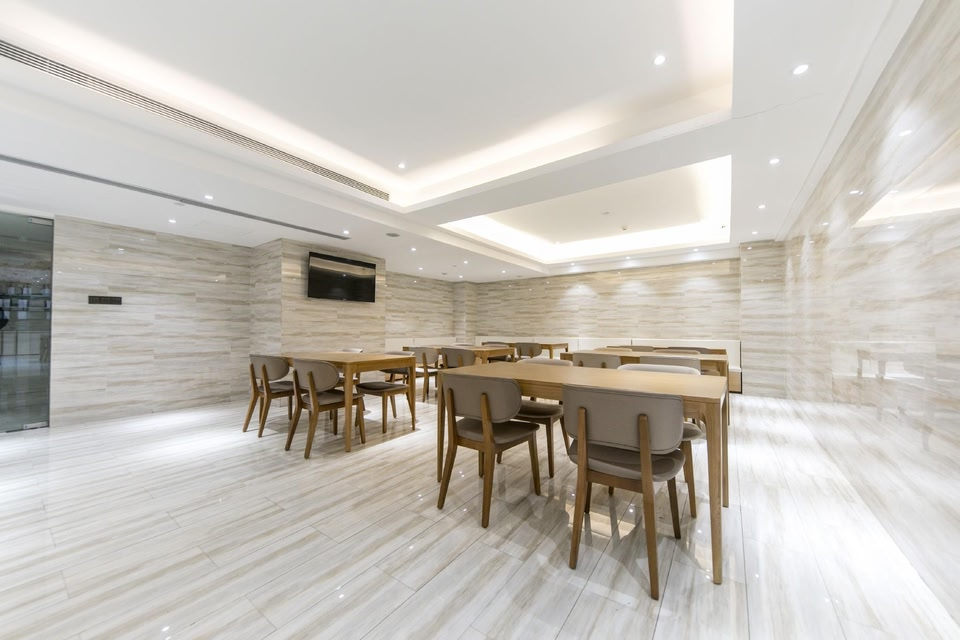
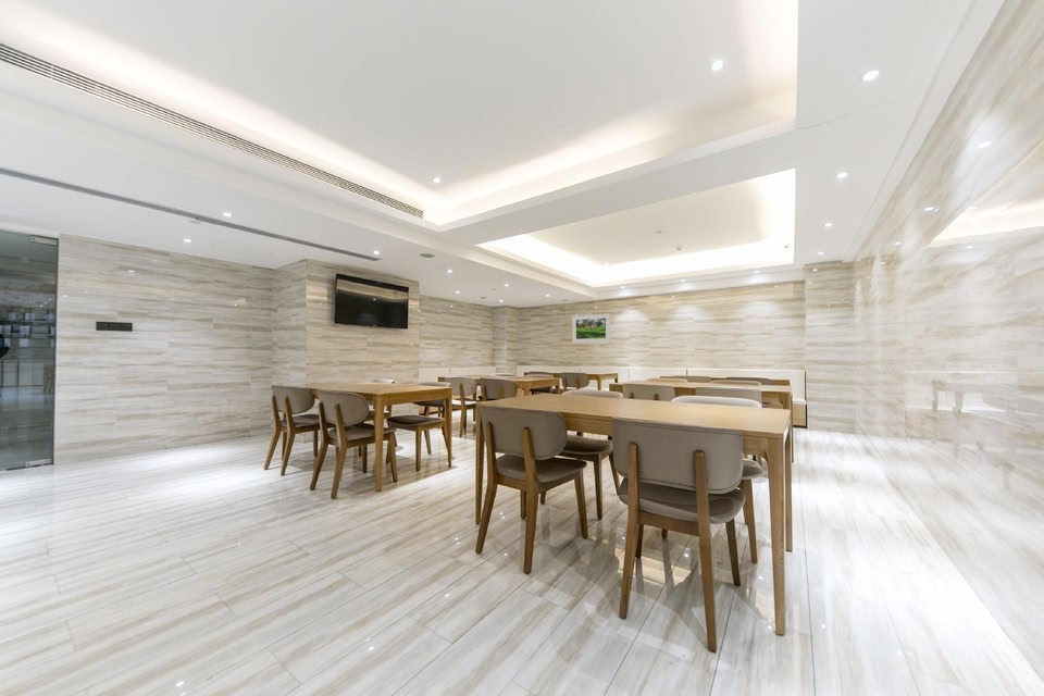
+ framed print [571,312,611,345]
